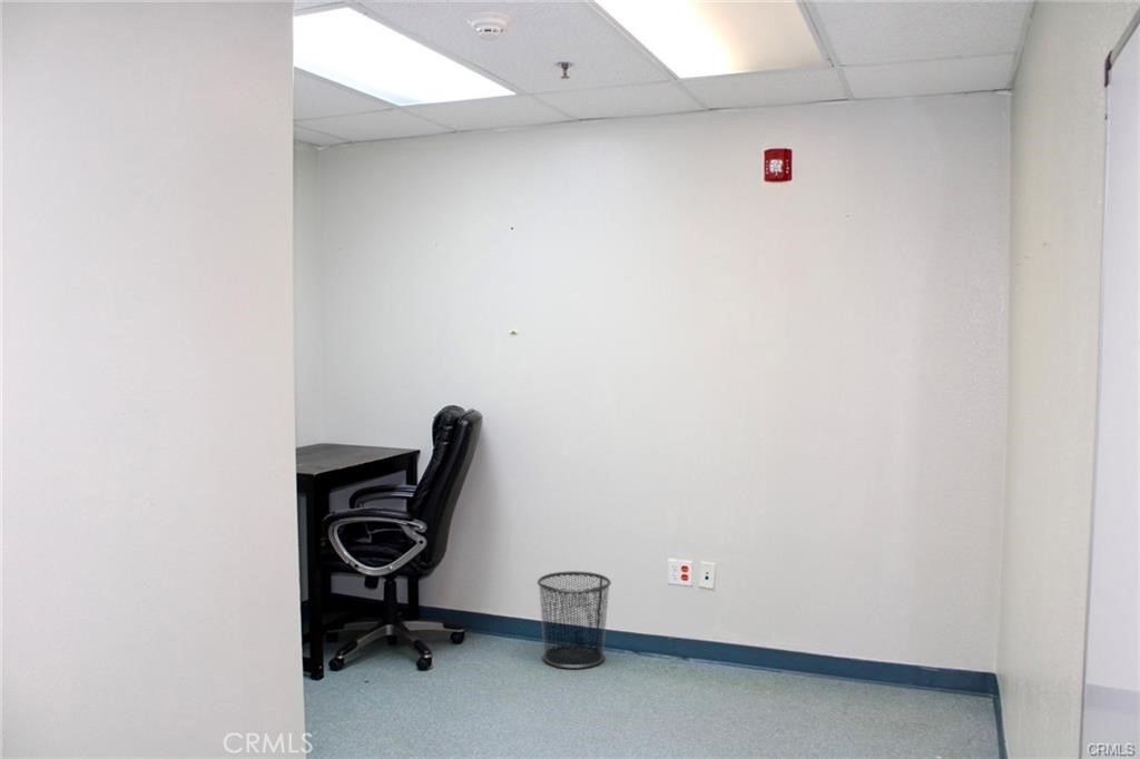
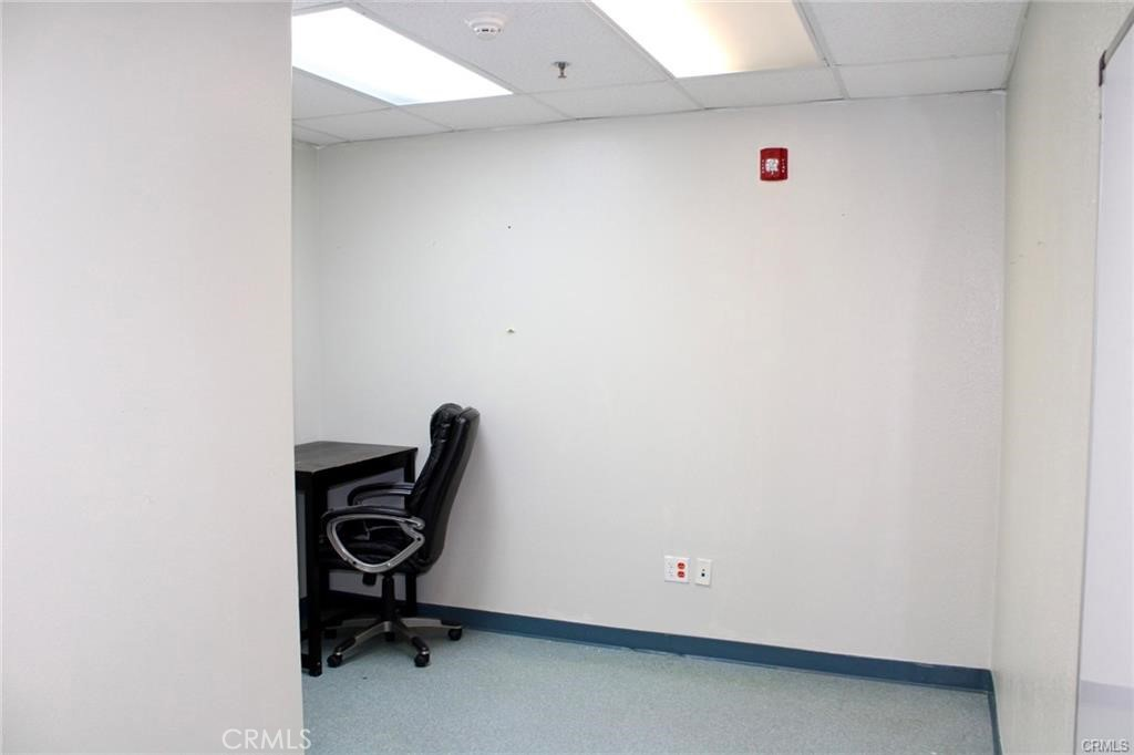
- waste bin [537,570,612,670]
